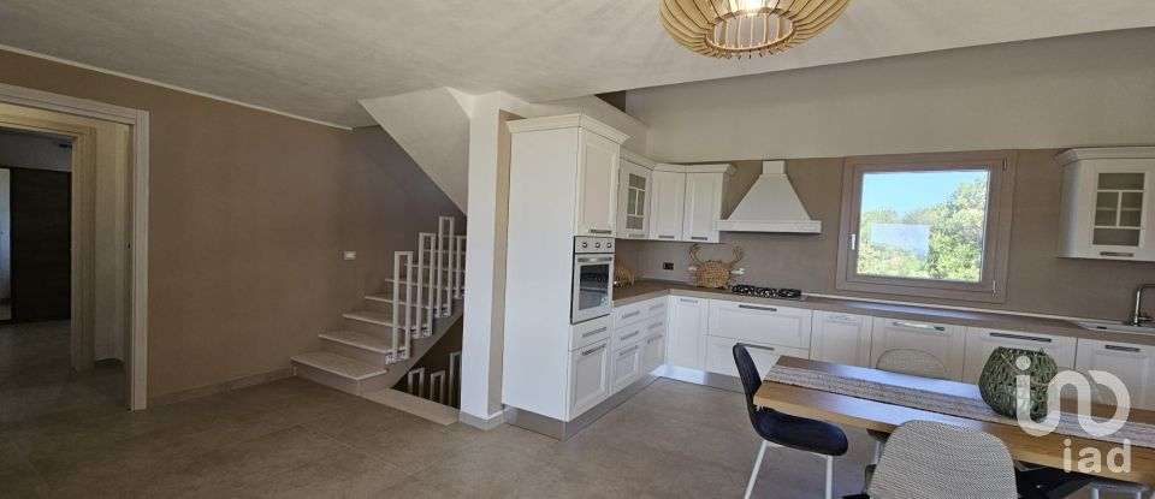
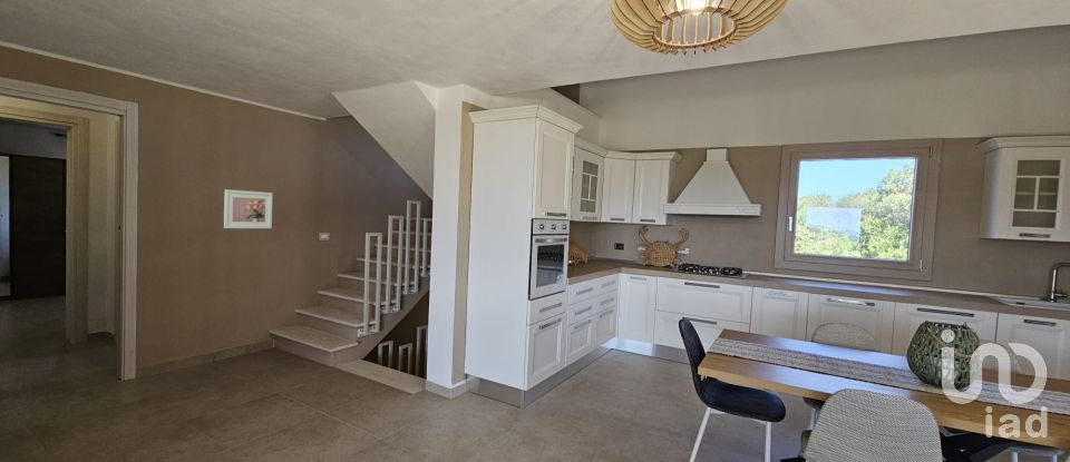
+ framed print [223,188,274,229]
